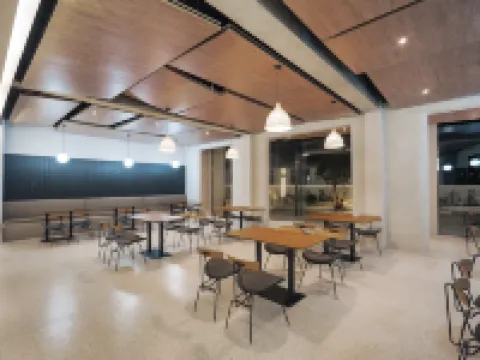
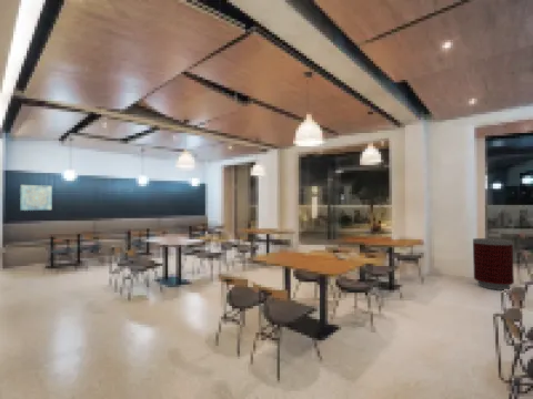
+ wall art [19,184,53,212]
+ trash can [472,237,515,291]
